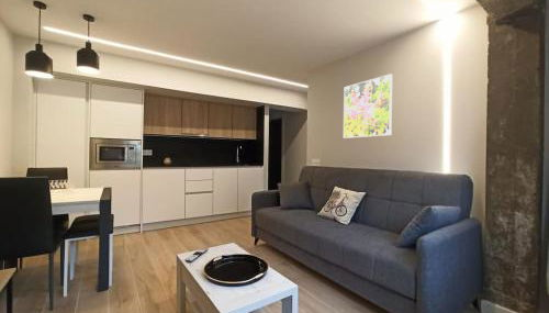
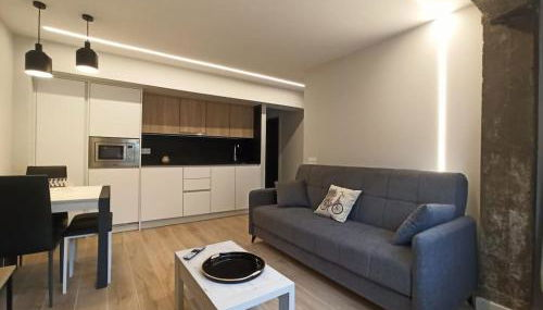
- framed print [343,72,393,139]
